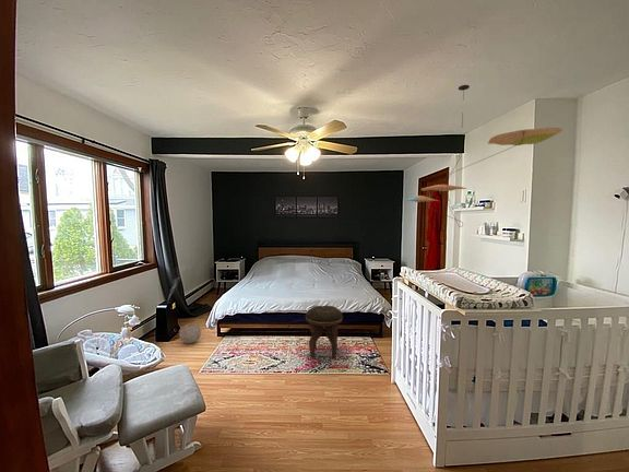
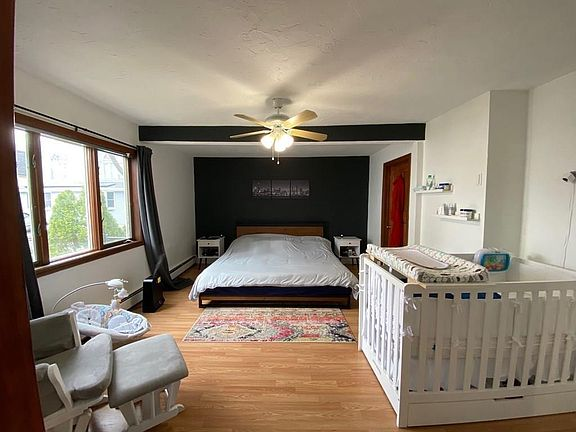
- footstool [305,305,344,359]
- decorative ball [178,322,202,345]
- ceiling mobile [405,84,563,228]
